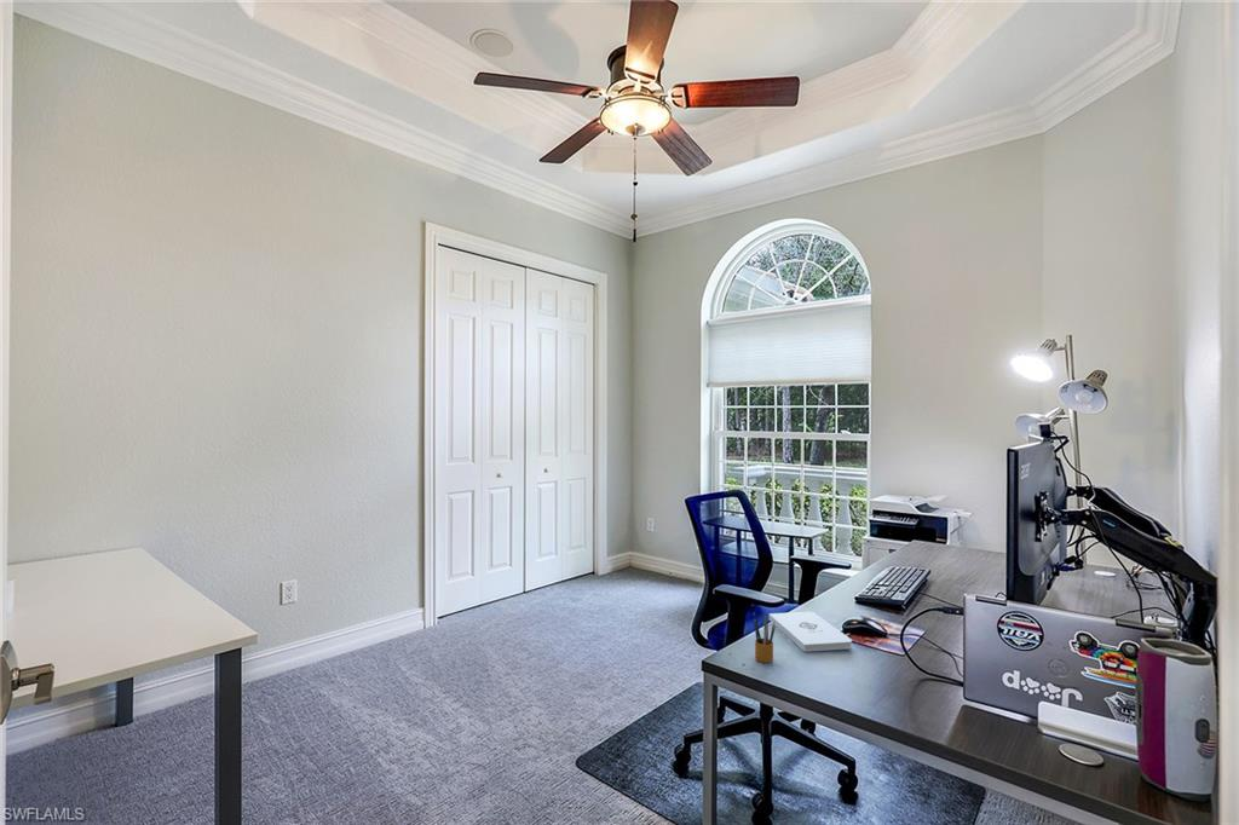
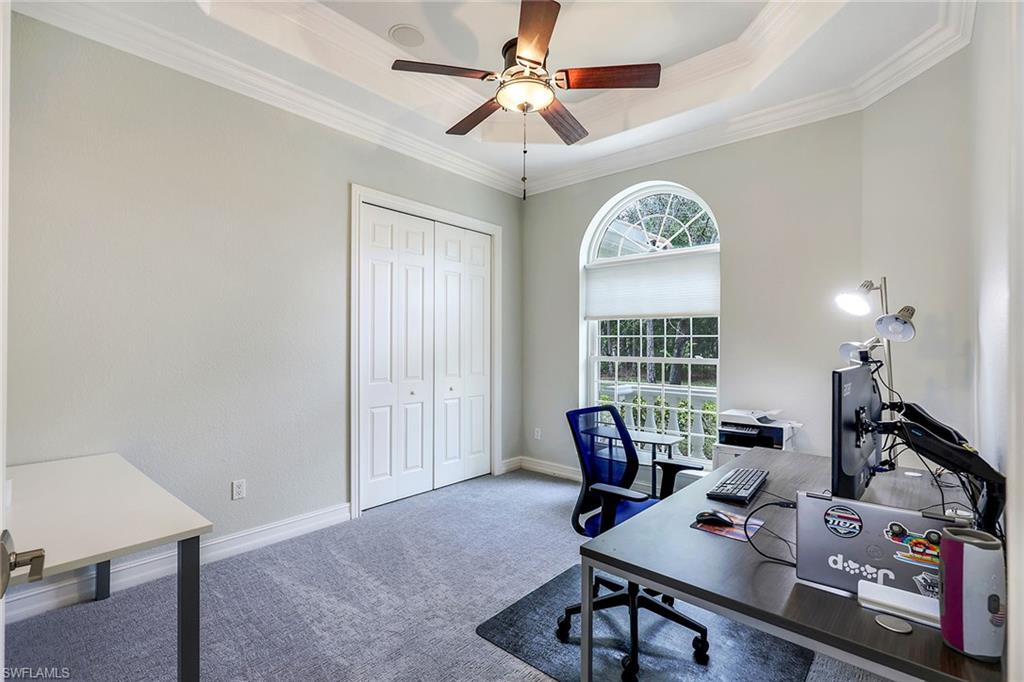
- notepad [768,611,853,653]
- pencil box [753,612,777,664]
